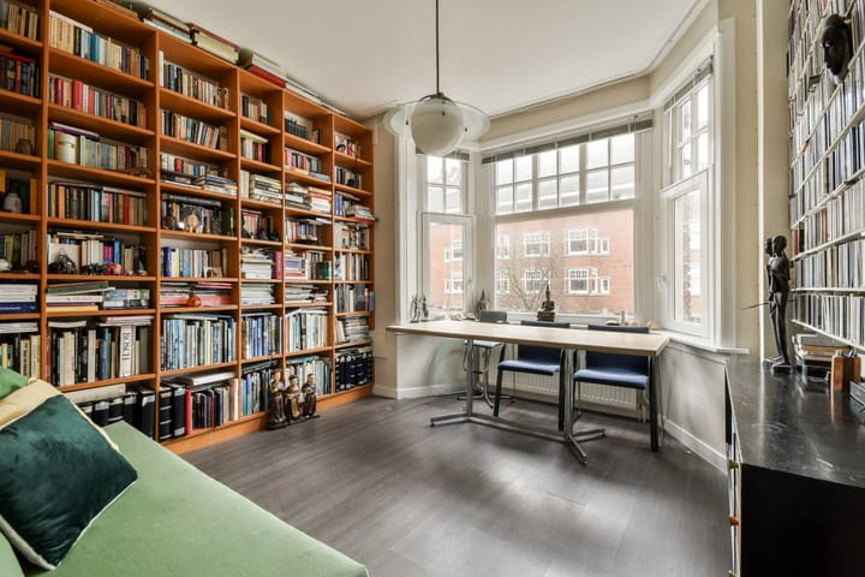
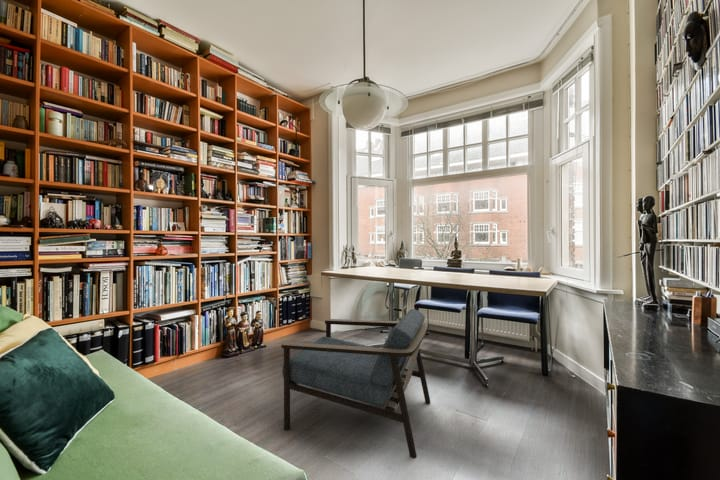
+ armchair [280,308,431,459]
